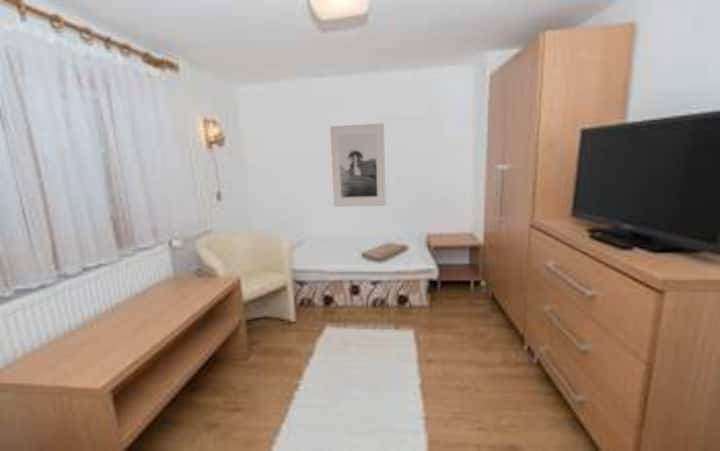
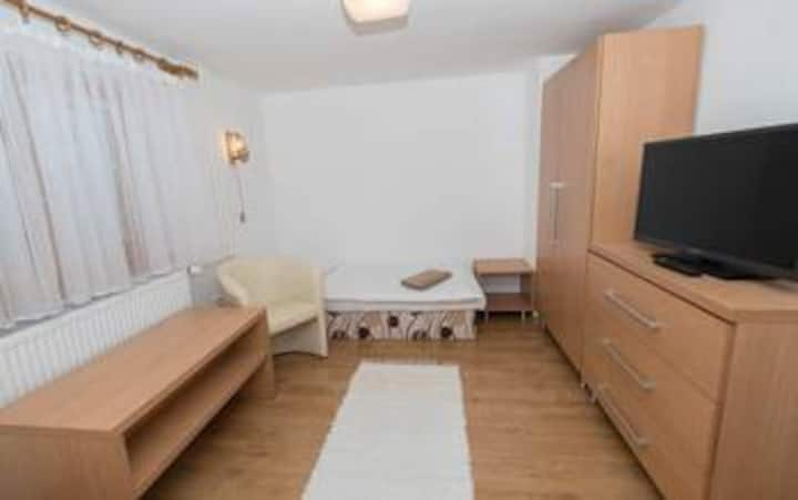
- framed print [329,122,387,208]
